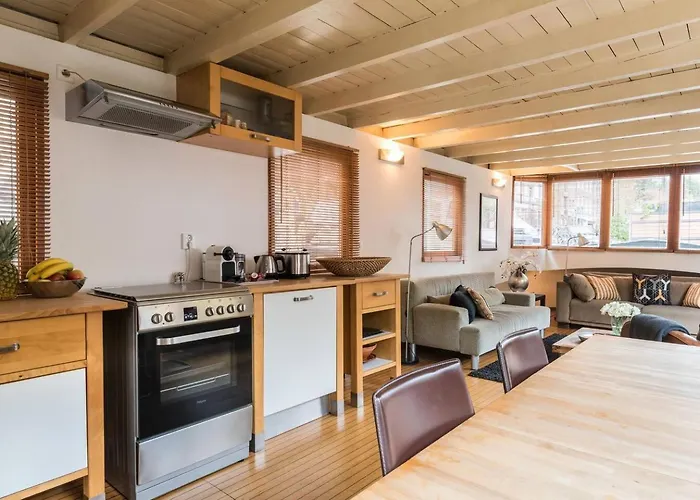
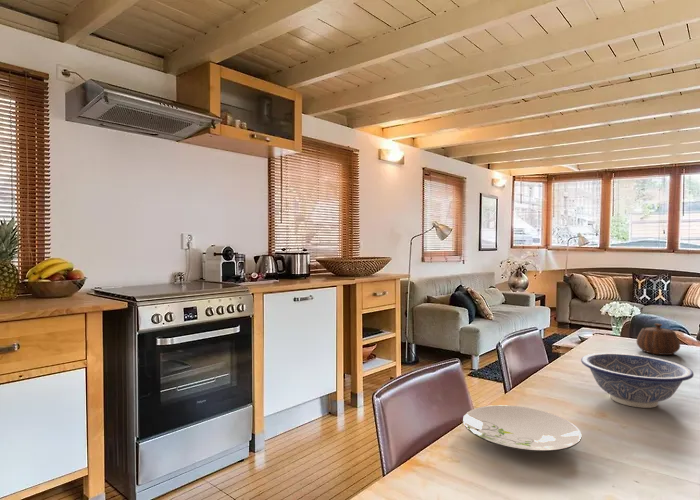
+ teapot [635,323,681,356]
+ plate [462,404,583,453]
+ decorative bowl [580,352,695,409]
